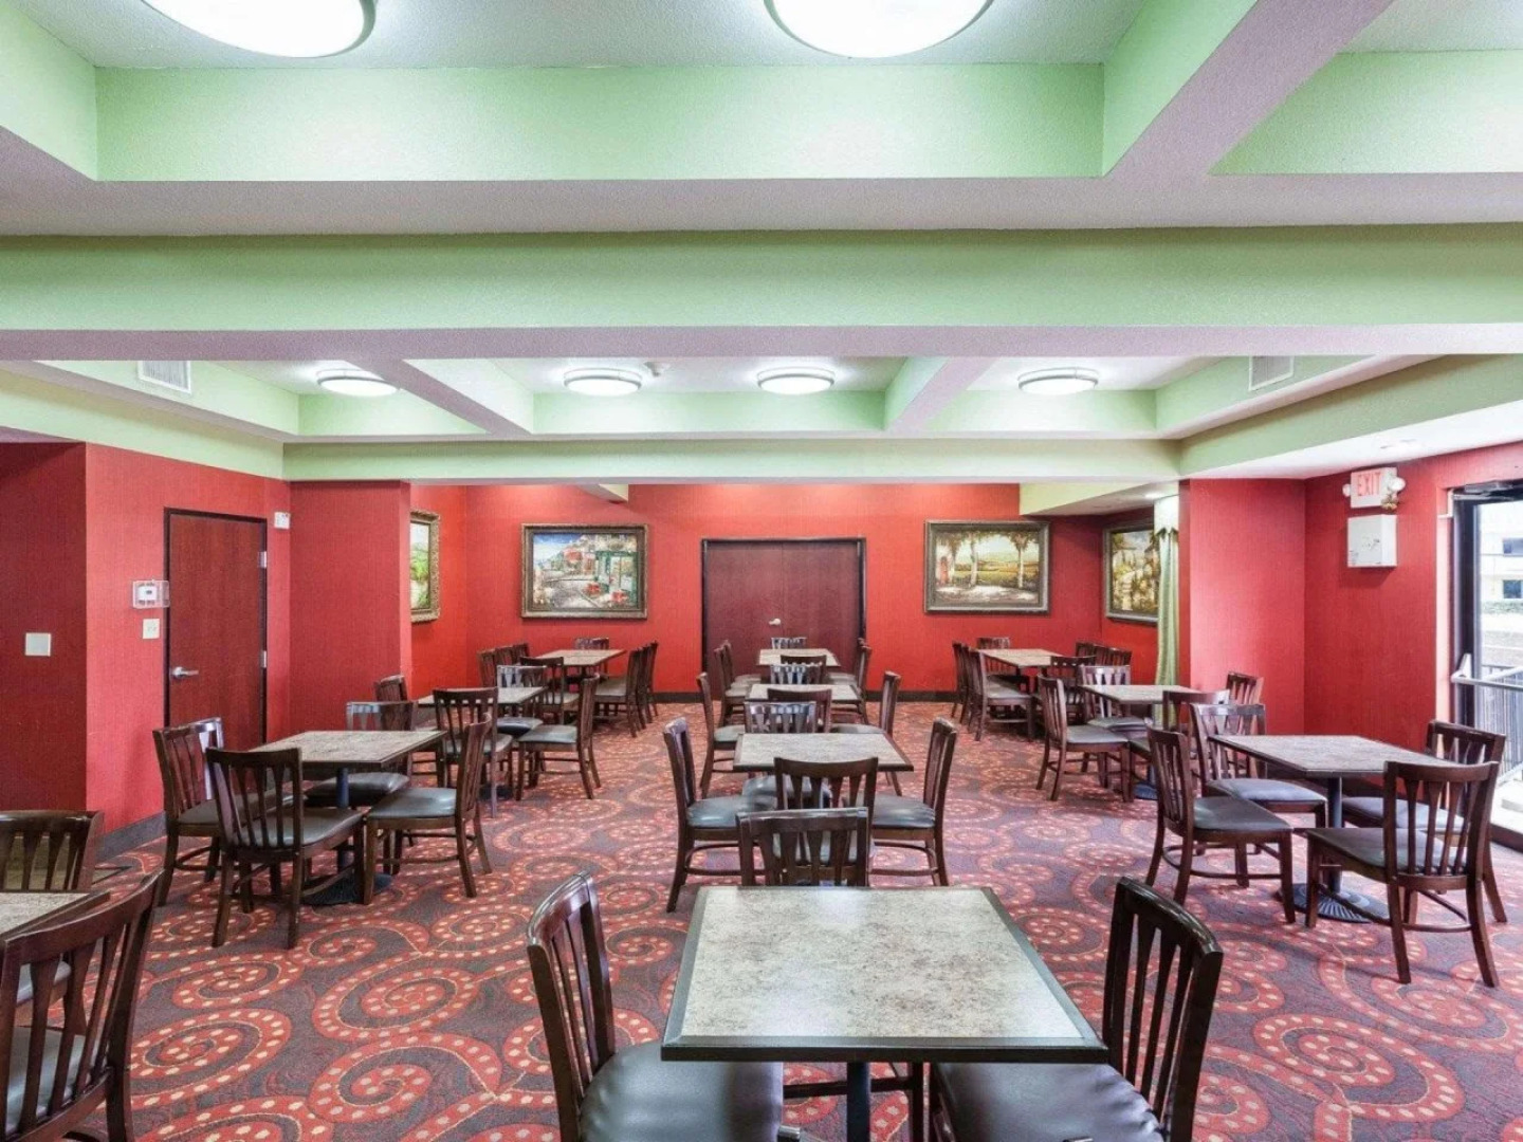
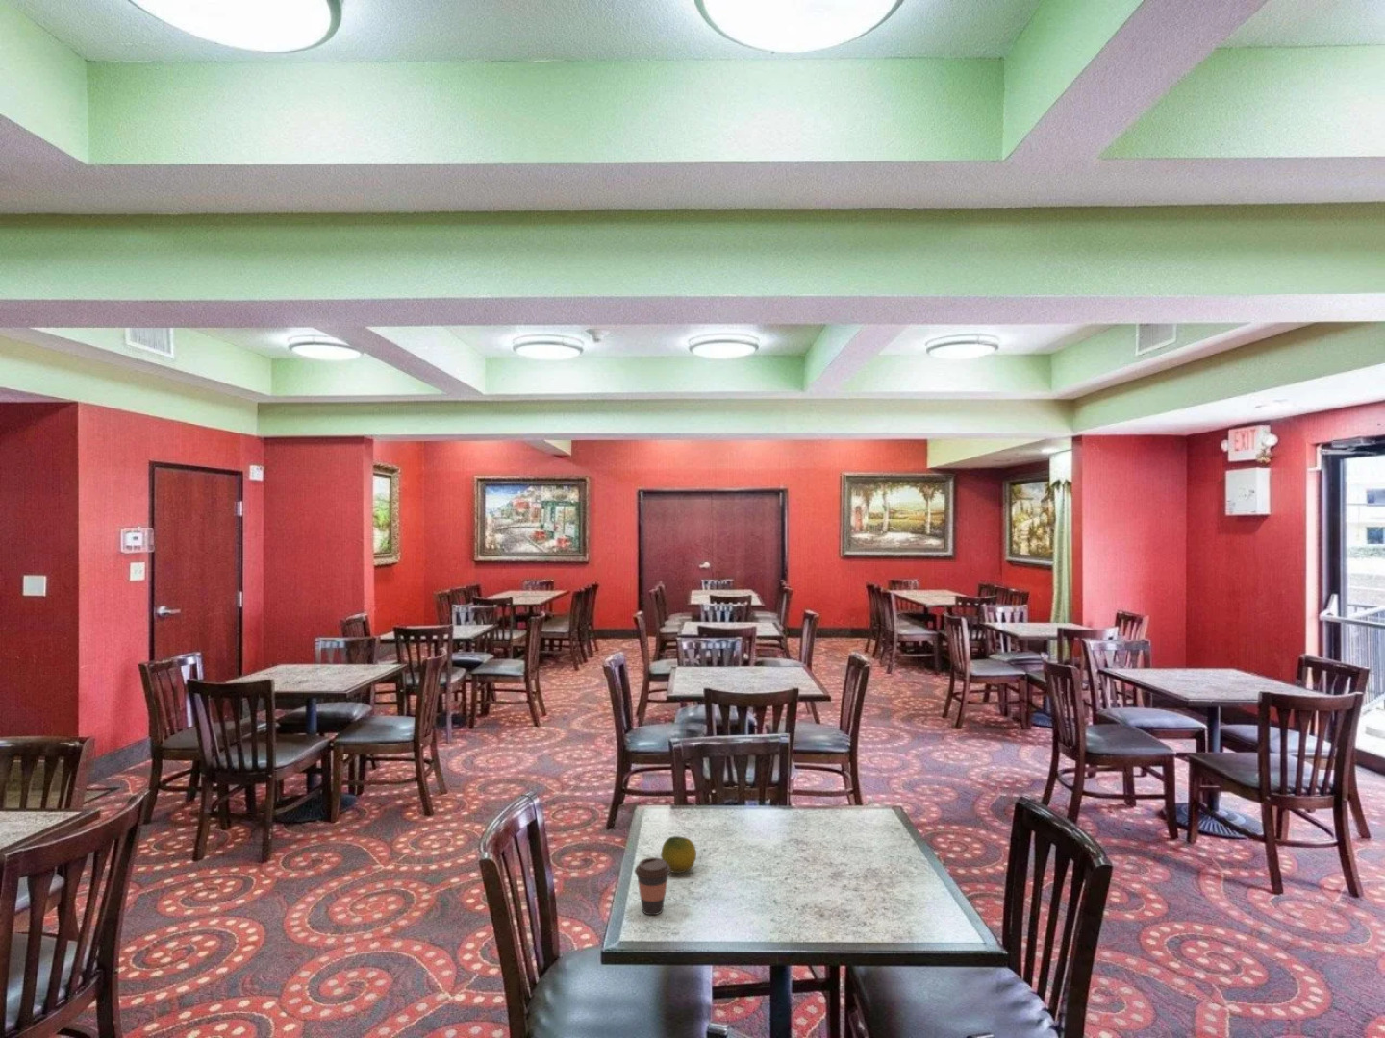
+ coffee cup [634,856,672,916]
+ fruit [660,835,697,873]
